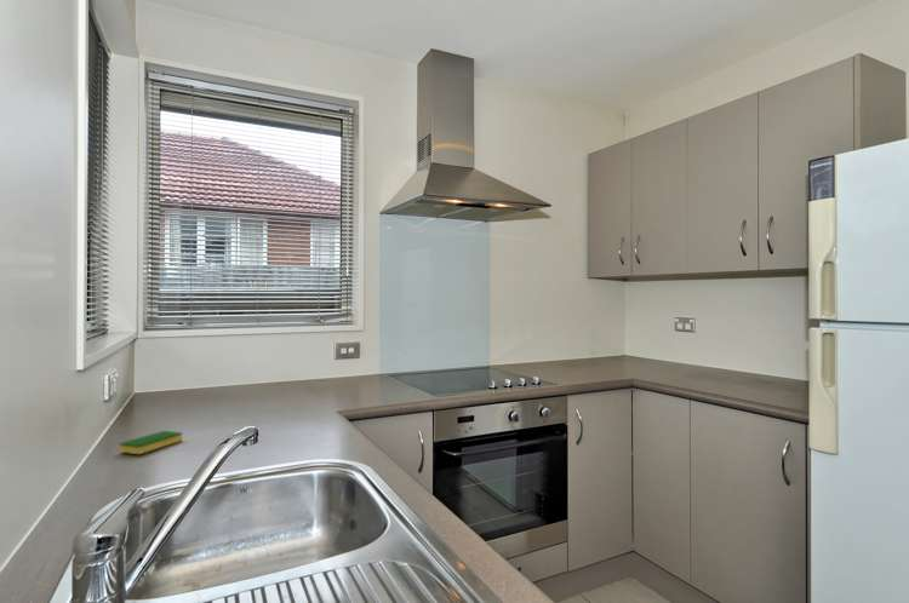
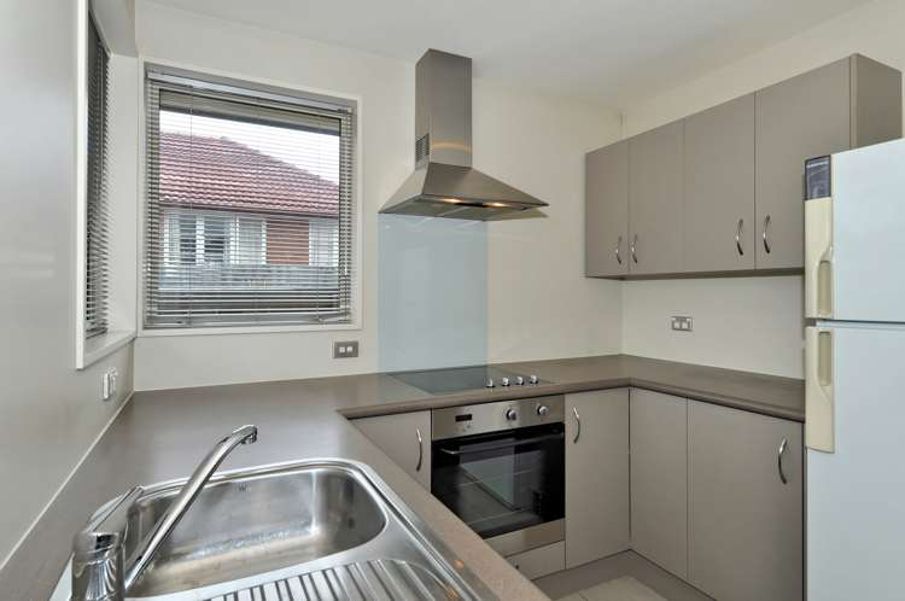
- dish sponge [119,430,183,455]
